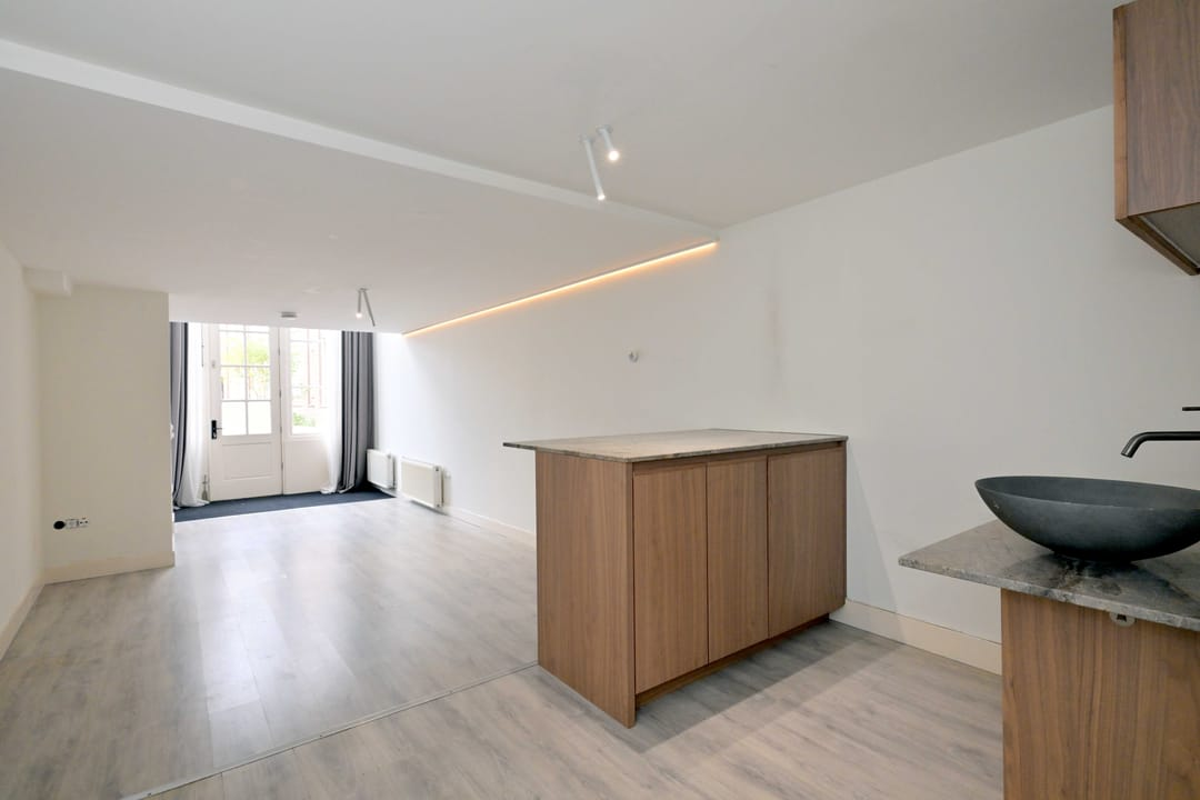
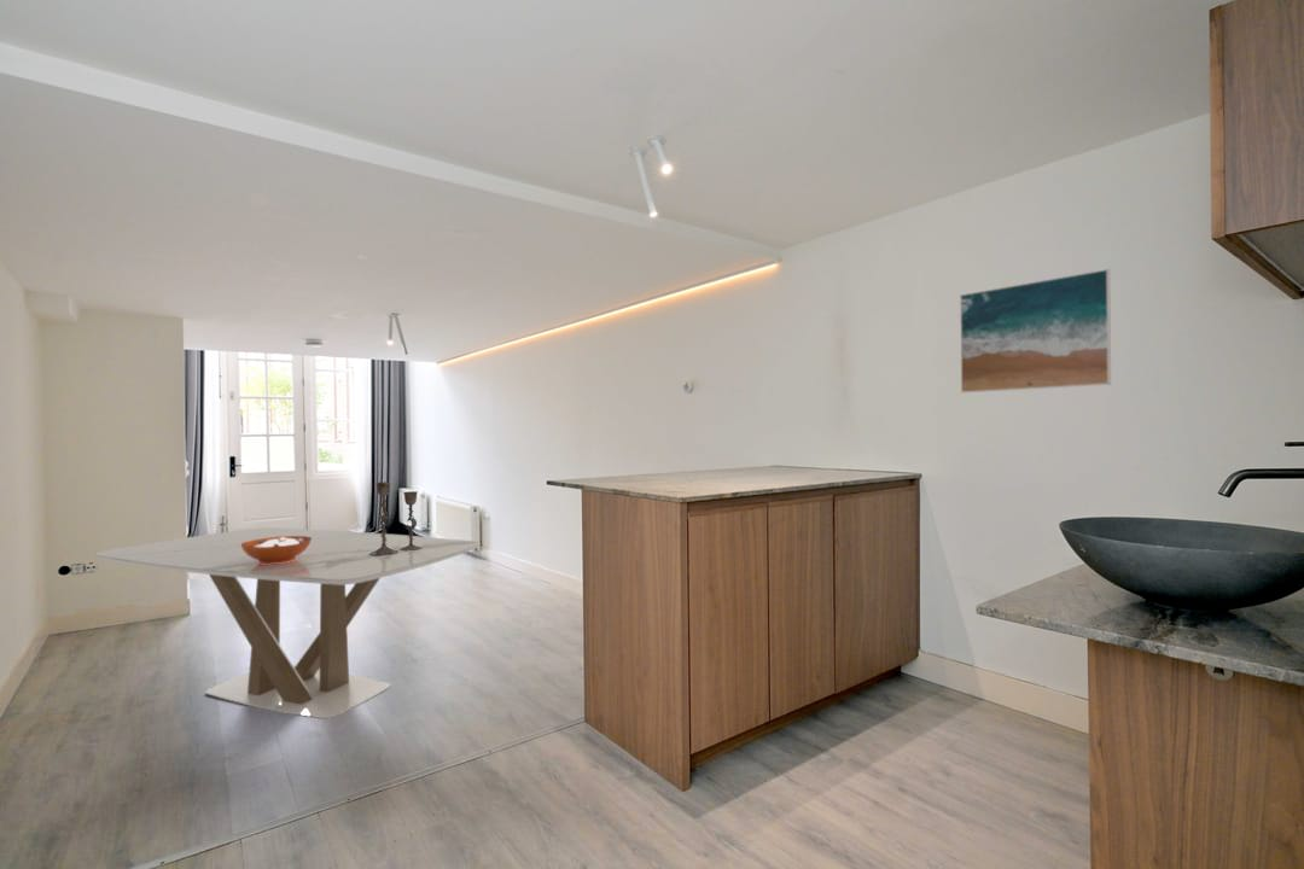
+ dining table [93,526,481,719]
+ candlestick [368,480,423,556]
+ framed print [959,268,1112,393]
+ decorative bowl [241,536,312,565]
